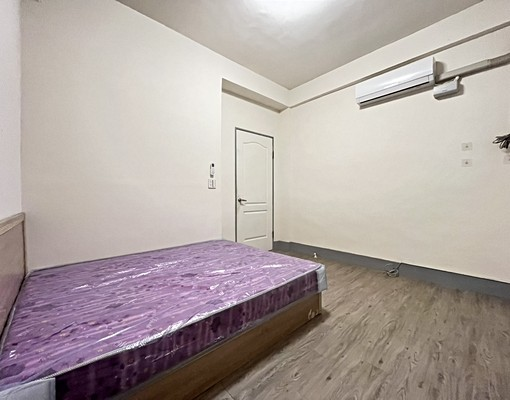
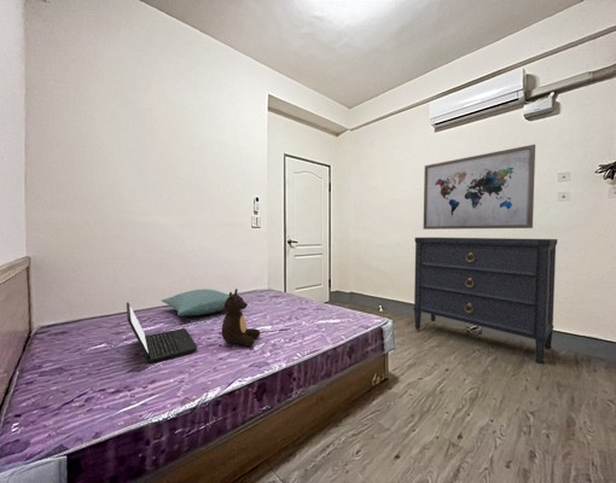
+ laptop [126,301,198,365]
+ wall art [423,144,536,231]
+ dresser [412,237,558,365]
+ pillow [161,289,229,316]
+ teddy bear [221,287,261,348]
